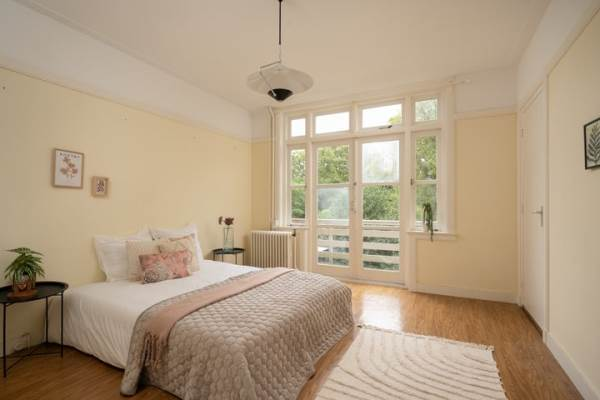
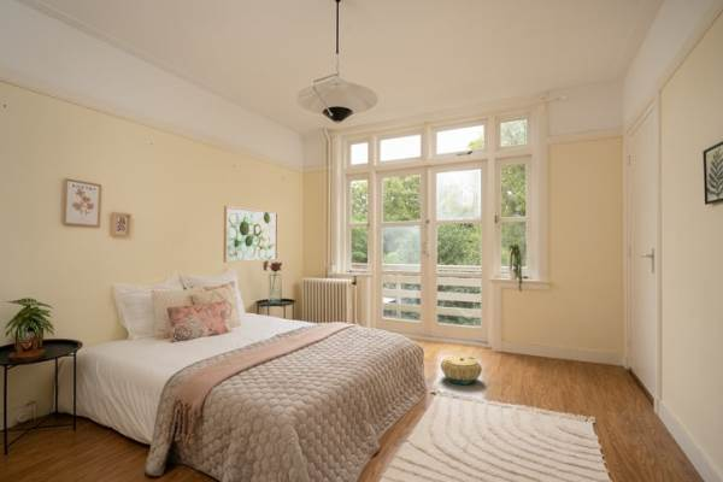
+ basket [440,354,483,386]
+ wall art [222,205,280,264]
